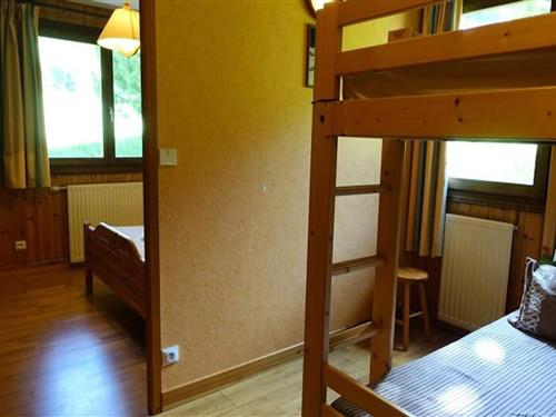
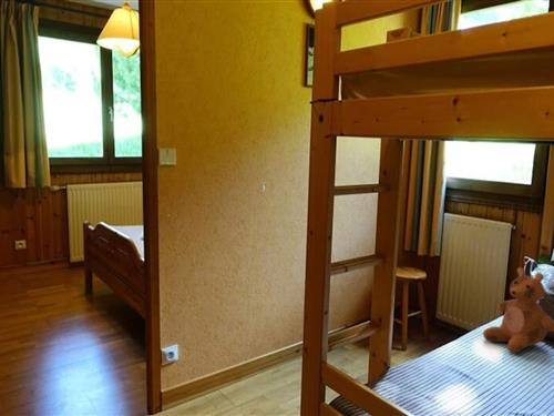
+ teddy bear [482,266,554,354]
